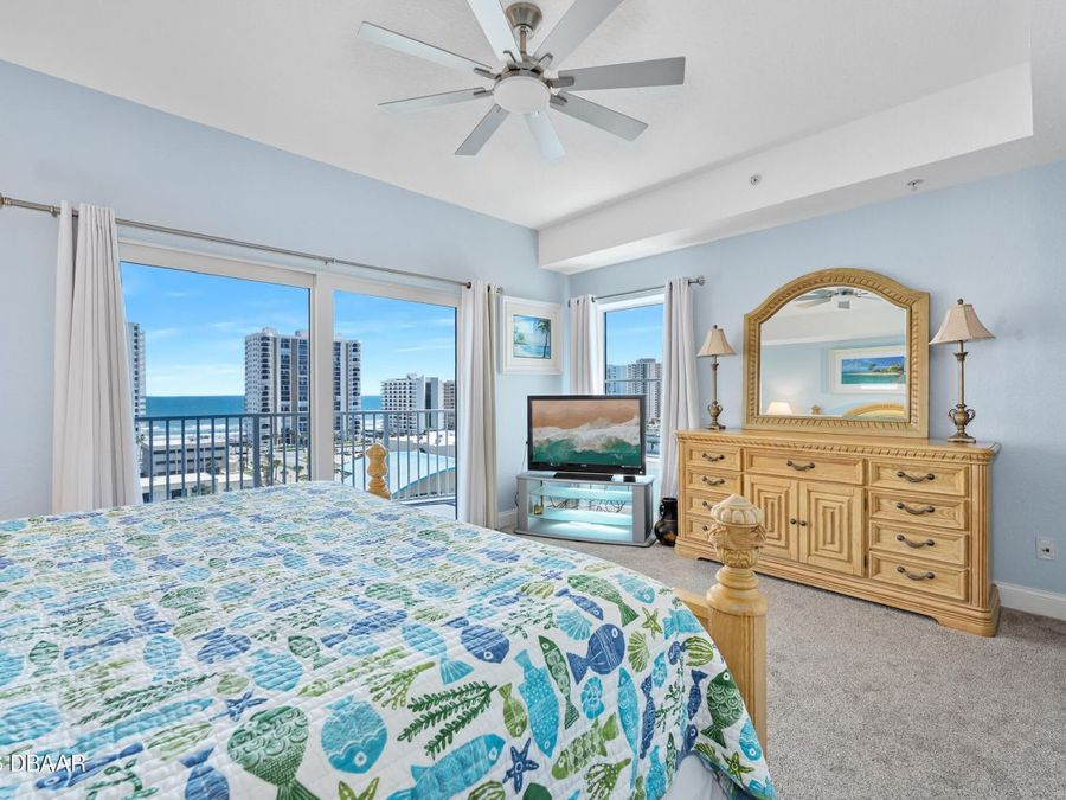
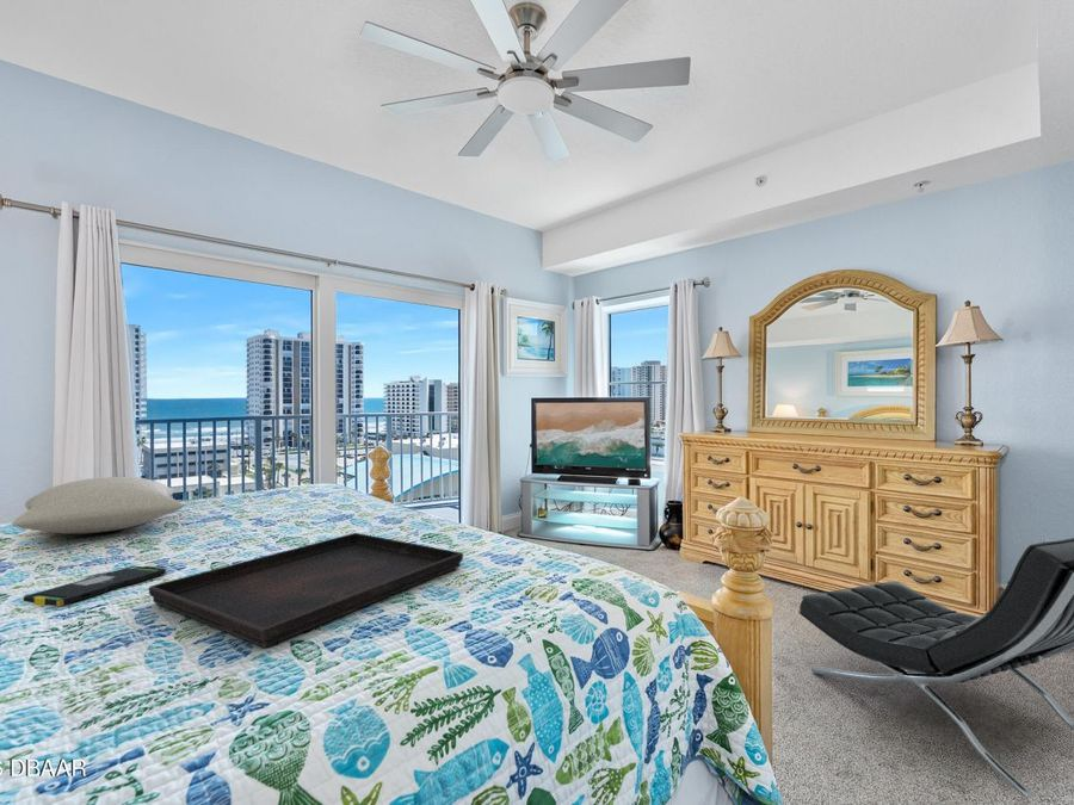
+ serving tray [148,532,464,649]
+ tablet [23,565,168,607]
+ lounge chair [798,537,1074,799]
+ pillow [11,476,185,534]
